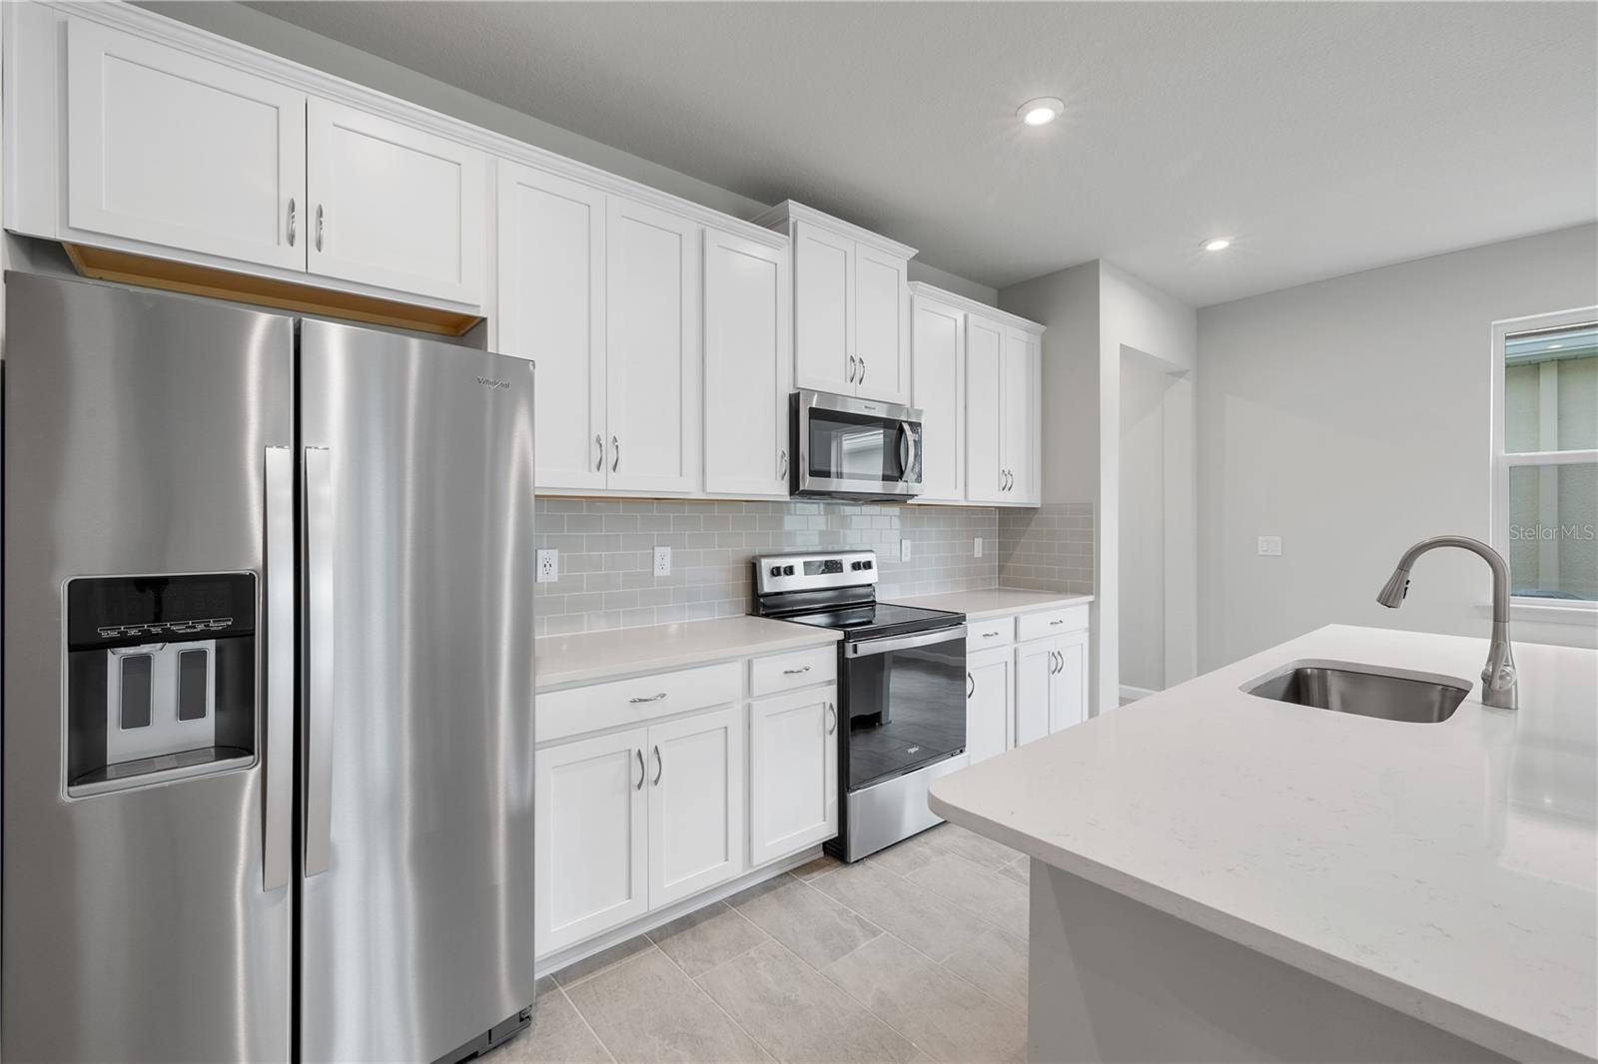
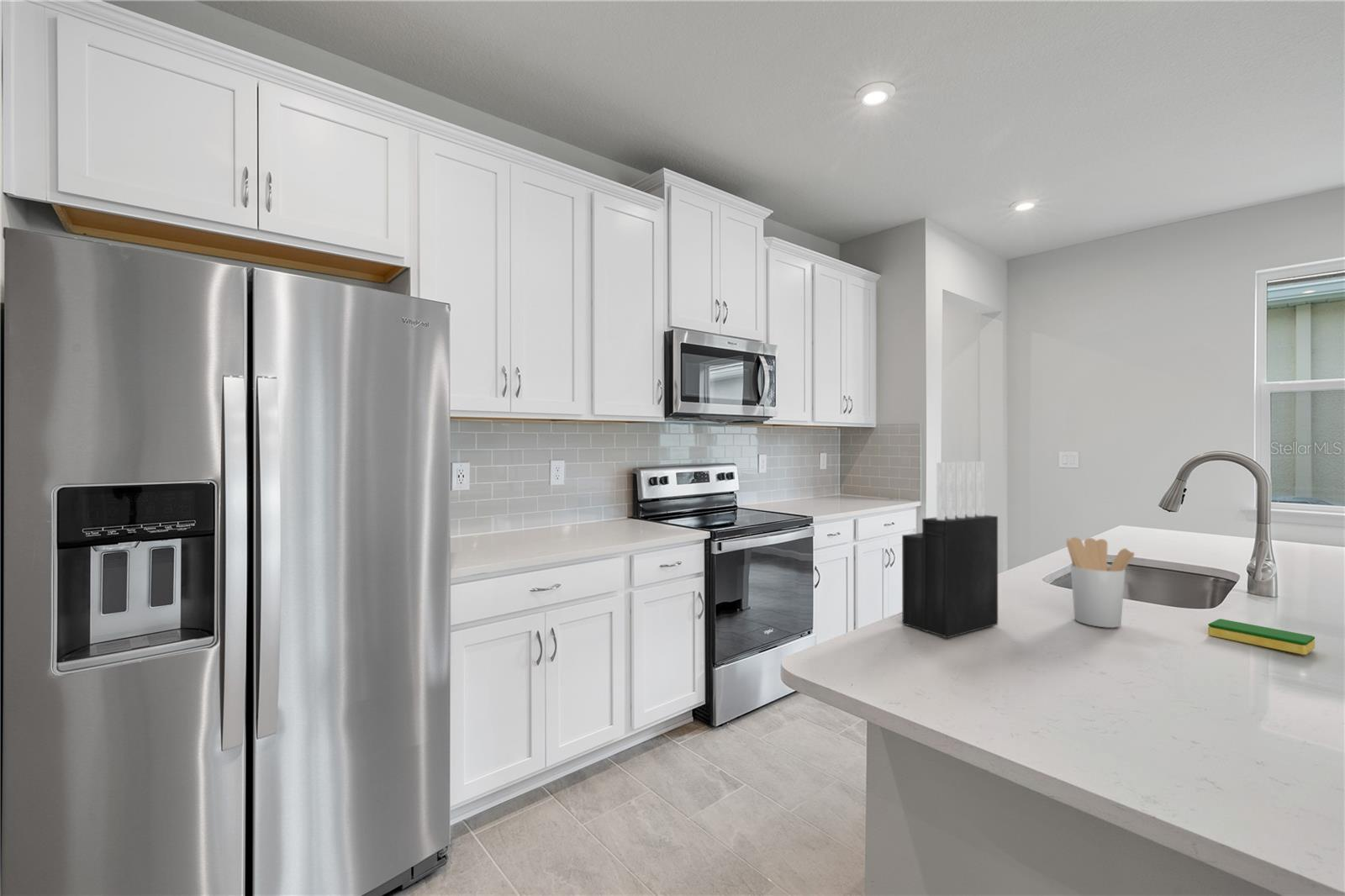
+ dish sponge [1207,618,1316,656]
+ utensil holder [1066,536,1136,629]
+ knife block [901,461,999,639]
